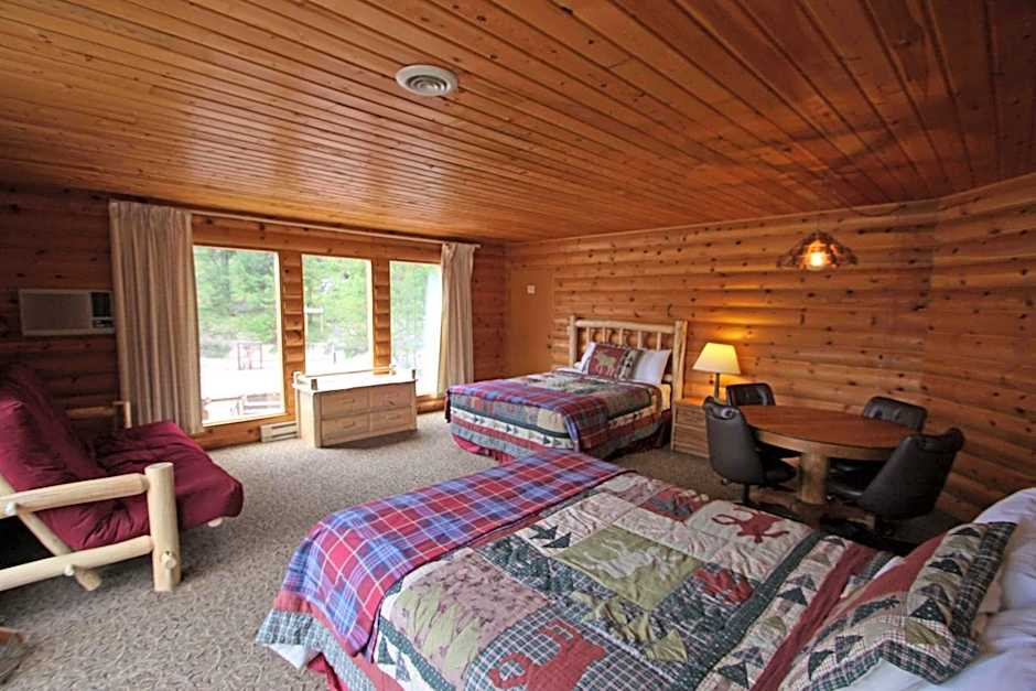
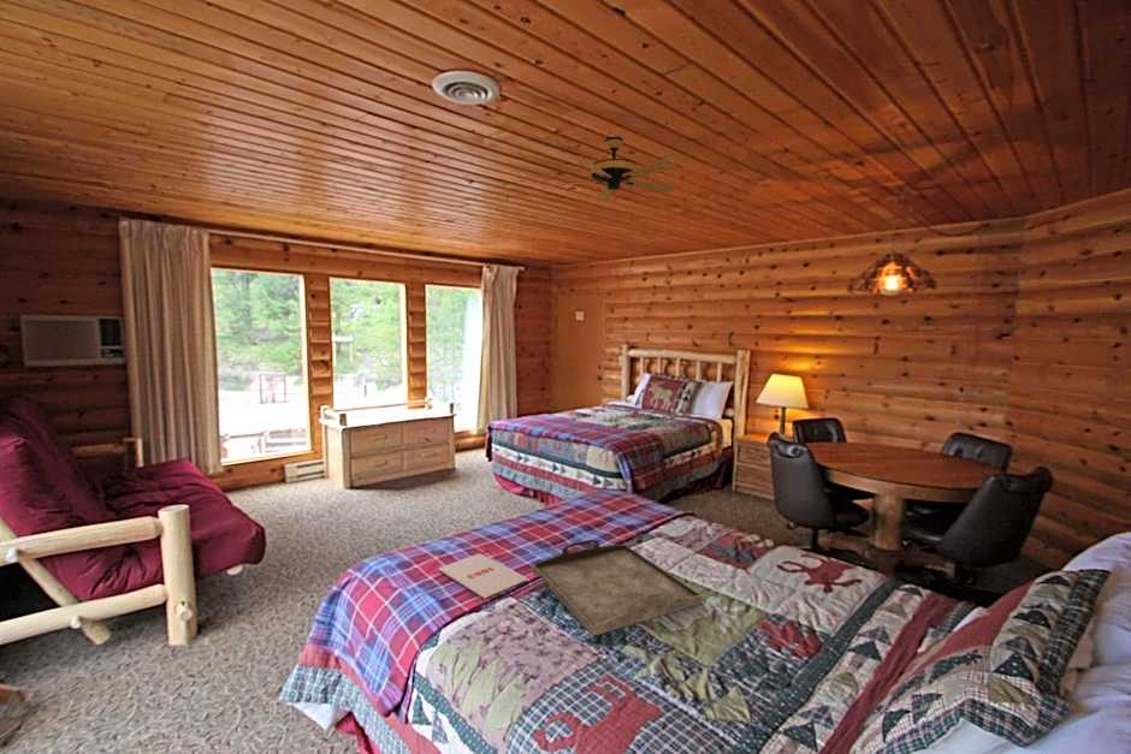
+ magazine [437,552,528,599]
+ ceiling fan [541,136,679,215]
+ serving tray [531,538,704,637]
